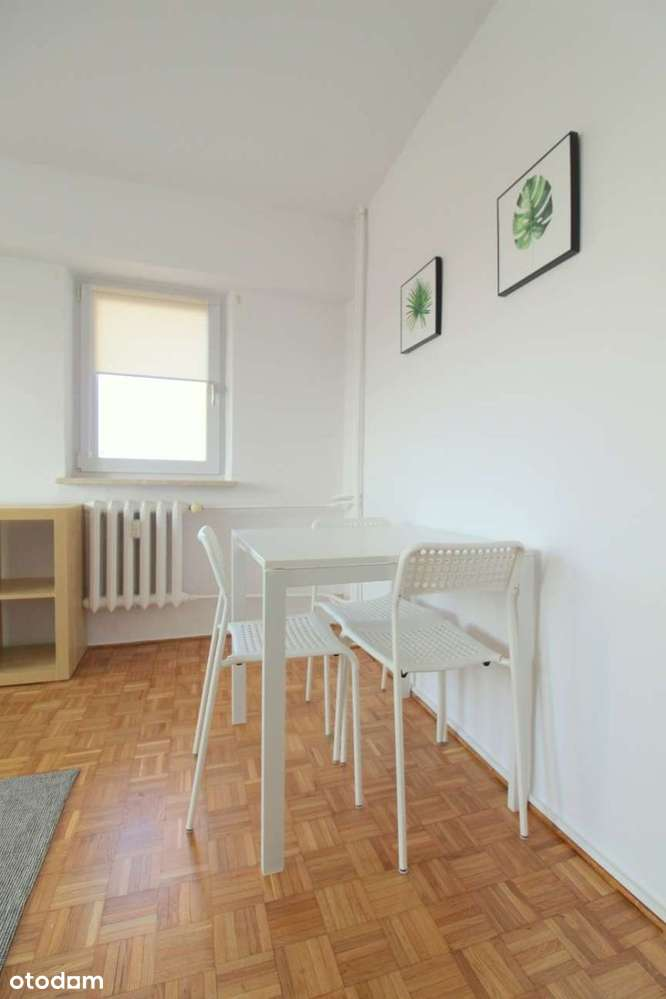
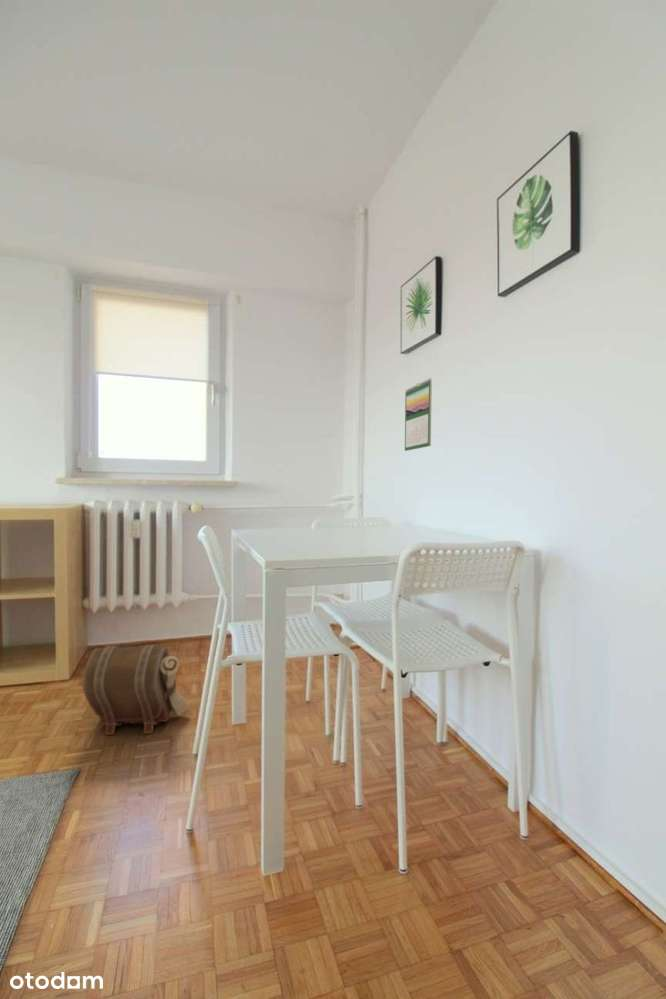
+ pouch [81,644,189,736]
+ calendar [404,377,433,452]
